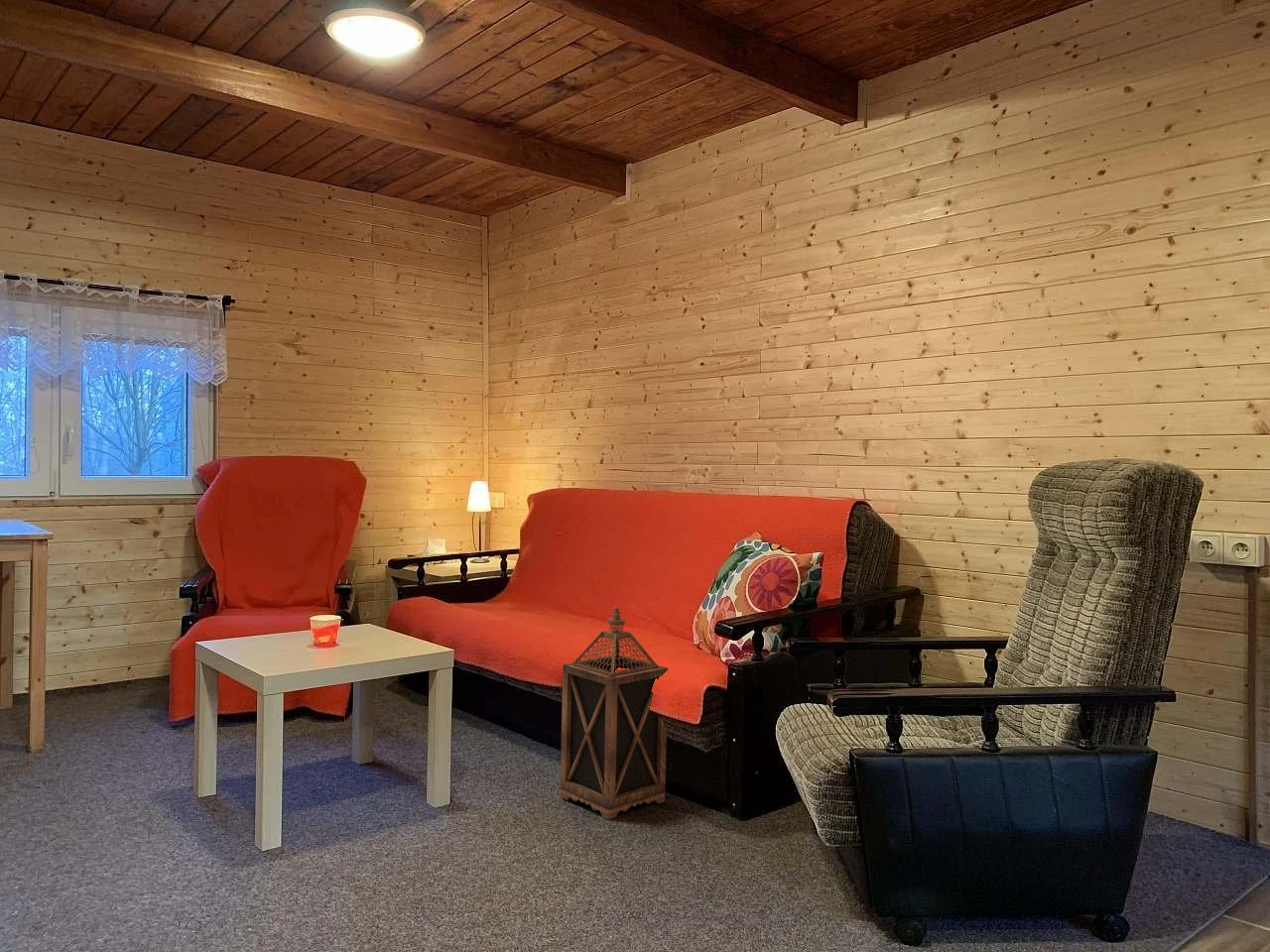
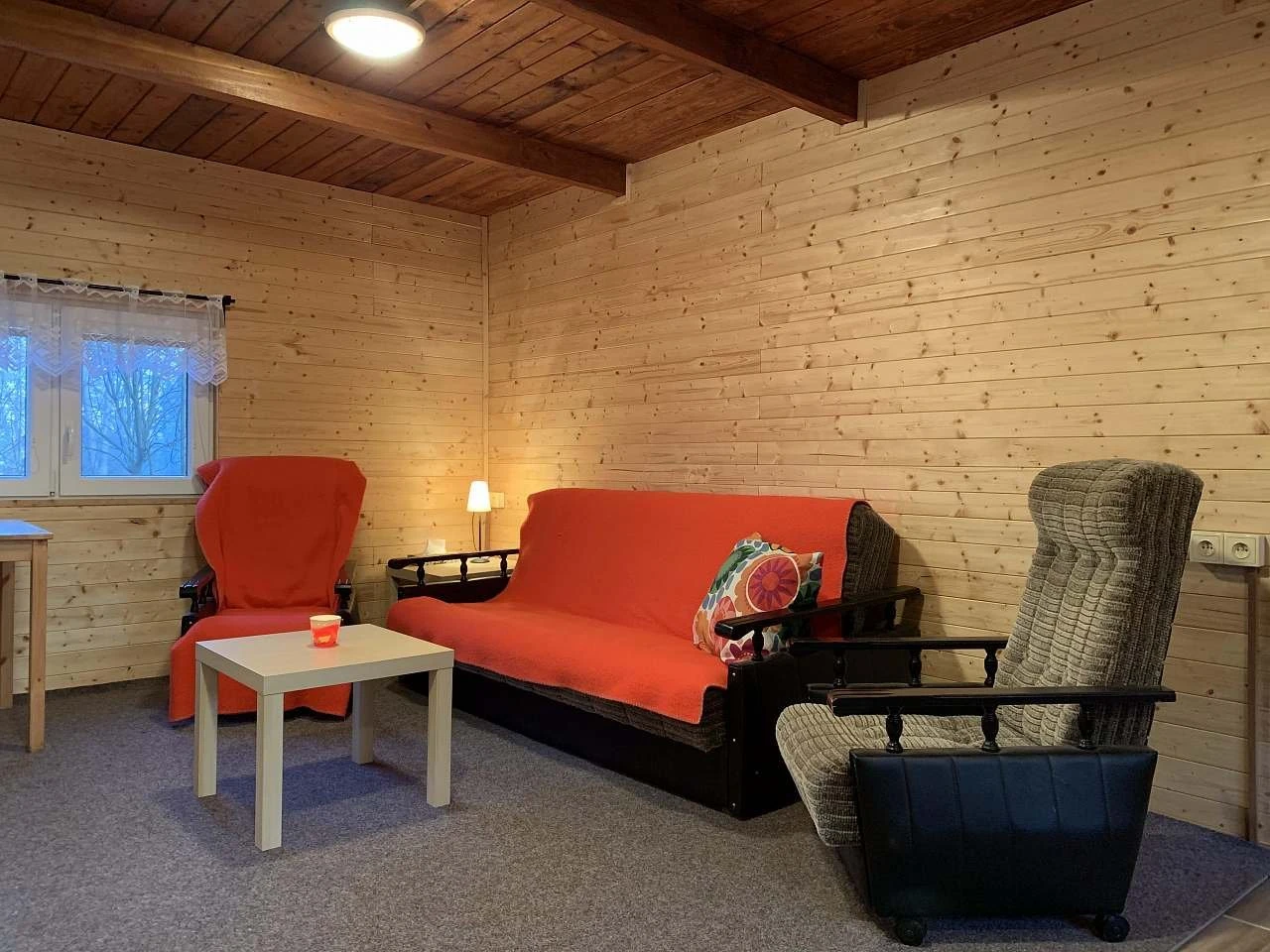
- lantern [560,606,669,820]
